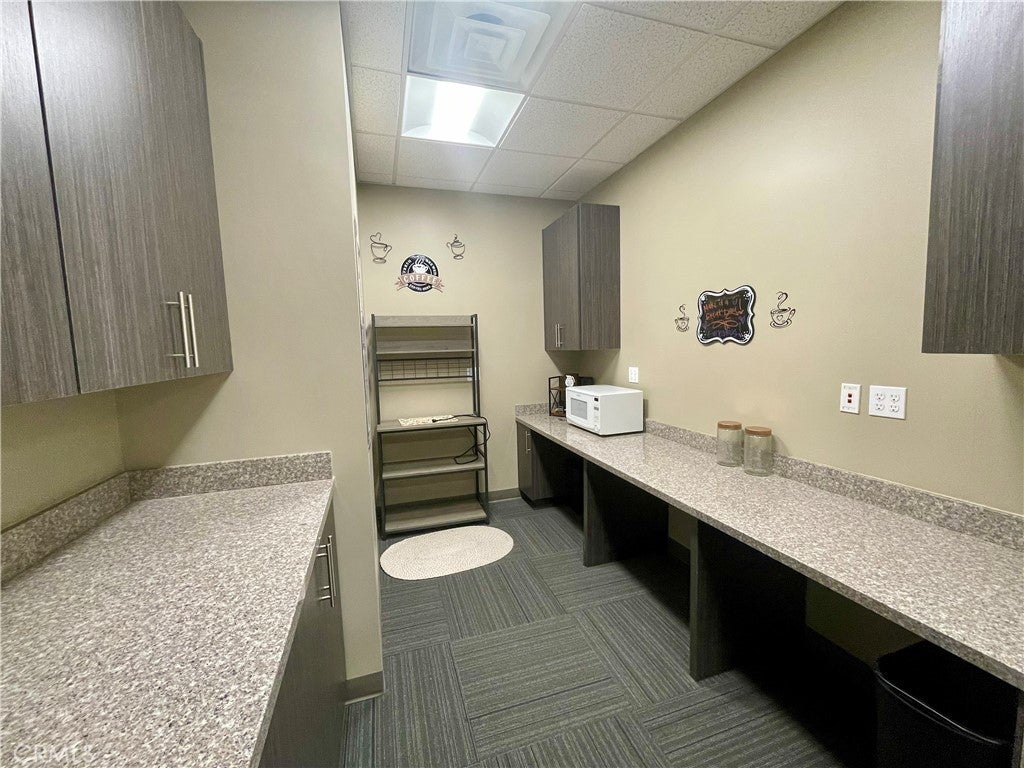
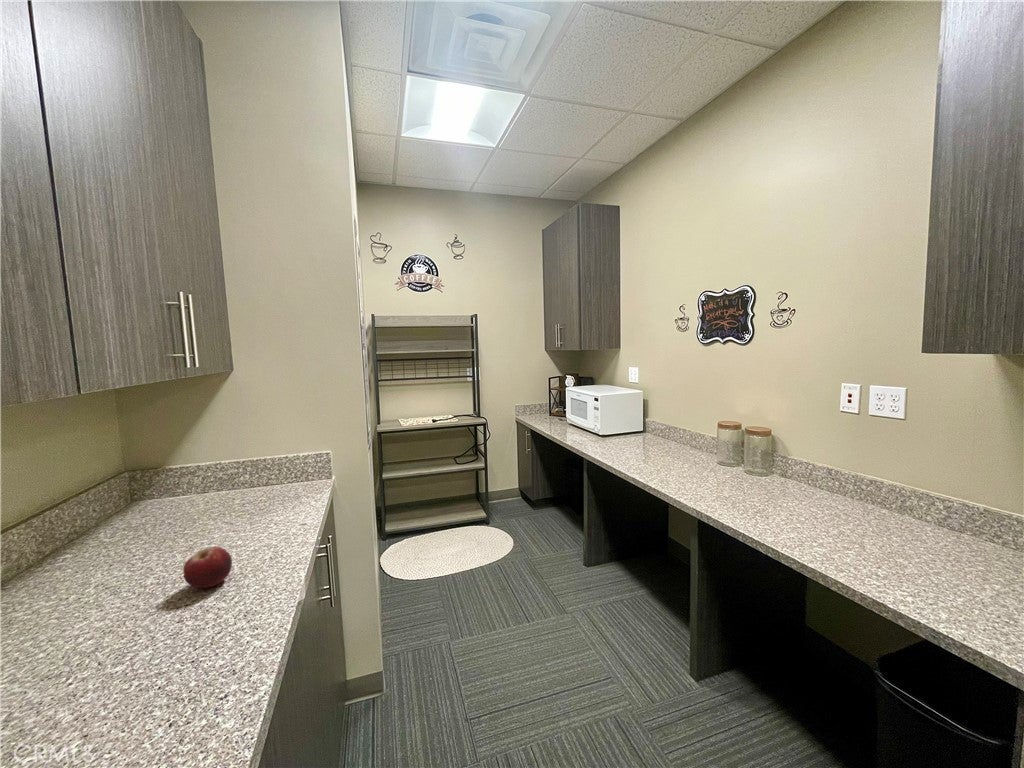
+ fruit [182,545,233,589]
